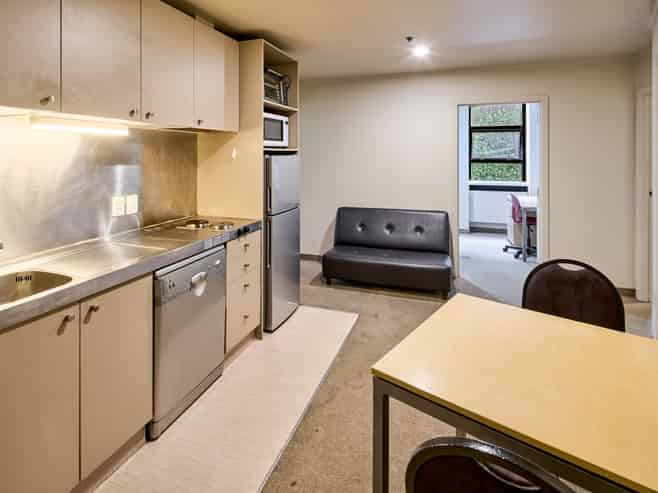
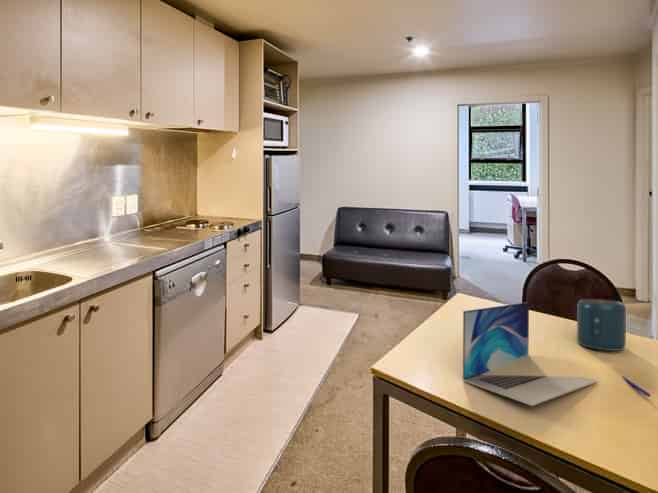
+ speaker [576,298,627,352]
+ pen [621,375,651,398]
+ laptop [462,301,598,407]
